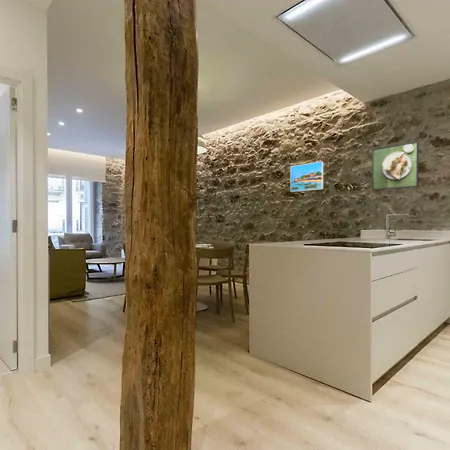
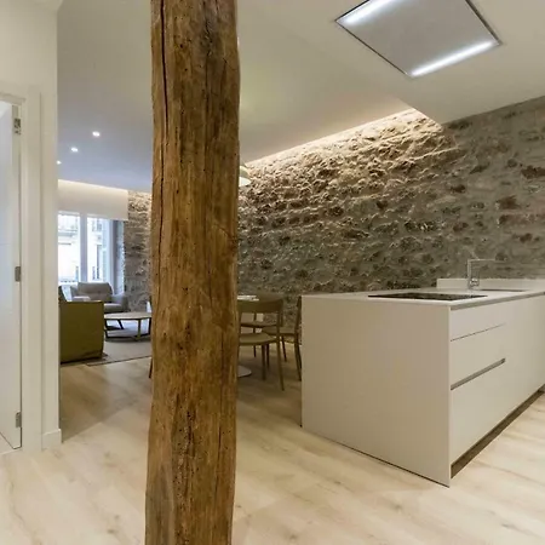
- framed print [290,161,324,193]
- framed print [371,141,420,191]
